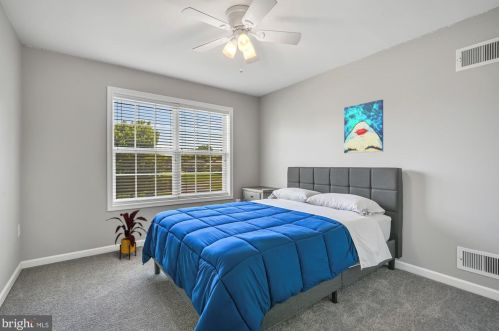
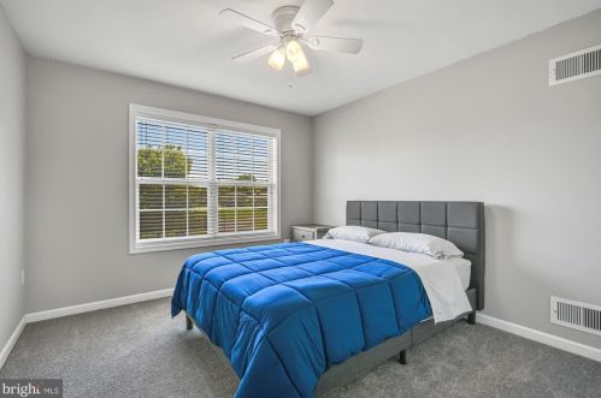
- wall art [343,99,384,154]
- house plant [104,209,148,261]
